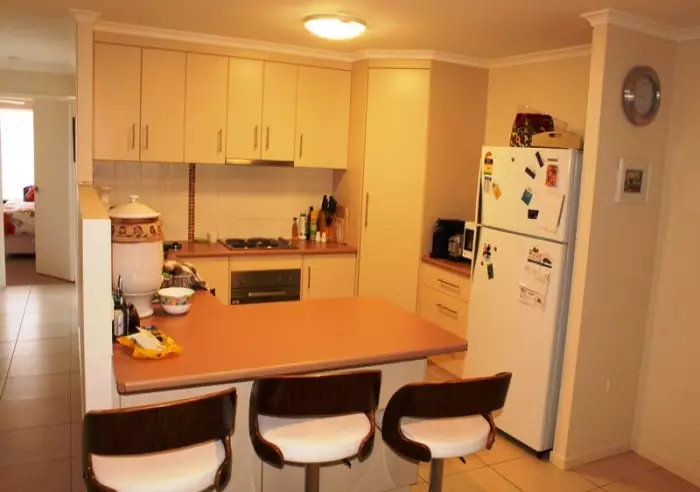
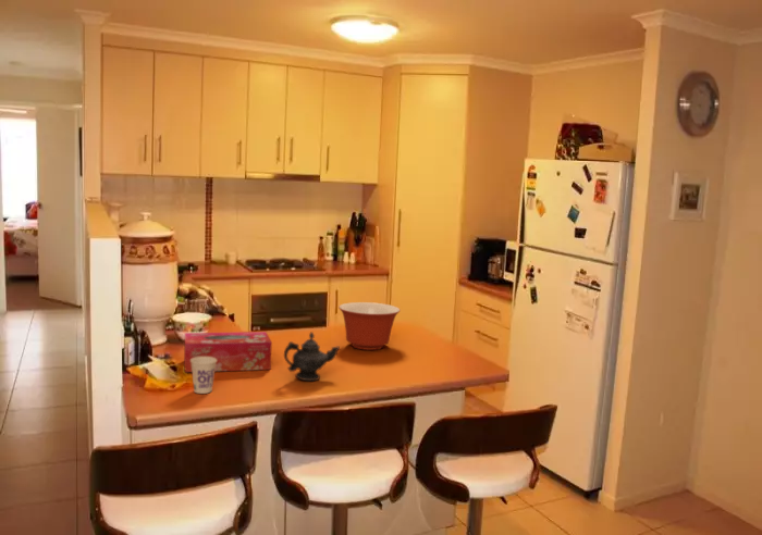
+ mixing bowl [337,301,402,351]
+ cup [190,357,217,395]
+ tissue box [183,331,273,373]
+ teapot [283,331,341,382]
